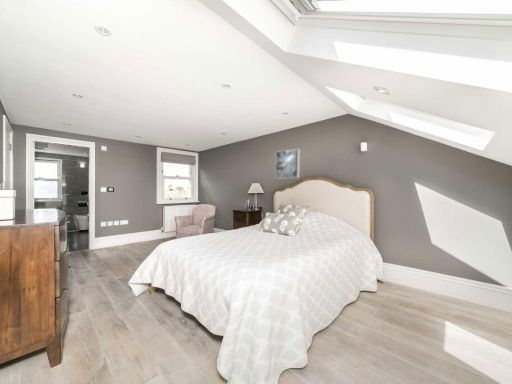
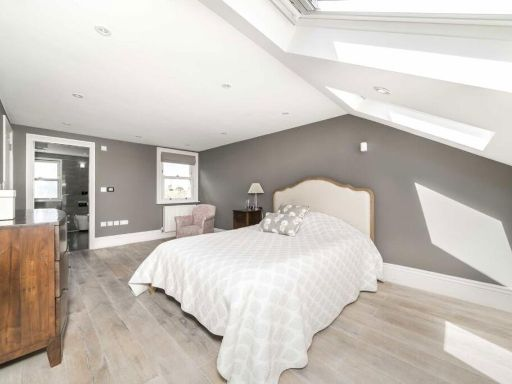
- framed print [275,148,300,179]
